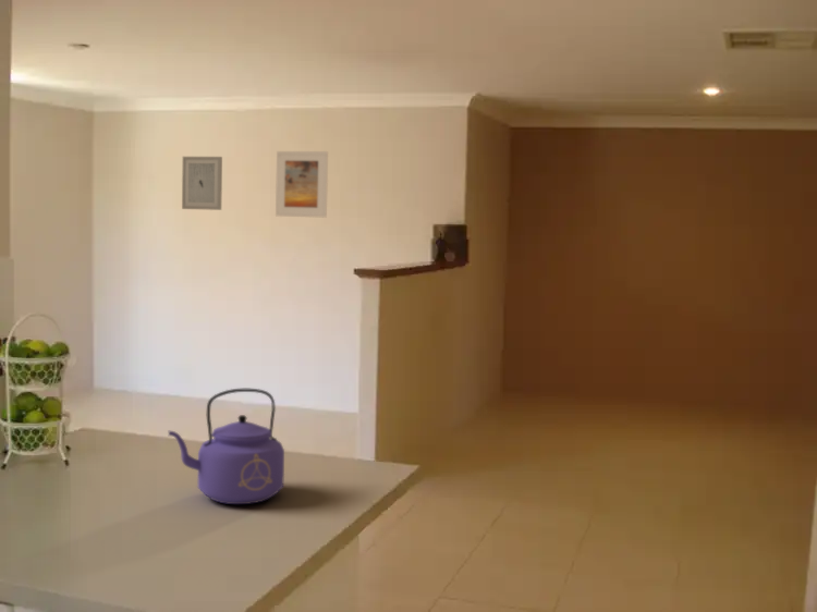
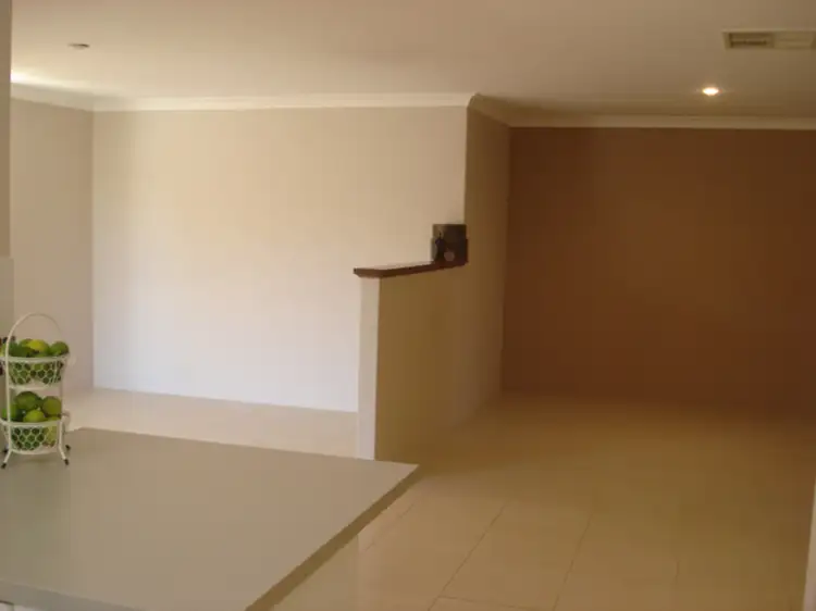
- kettle [168,388,285,505]
- wall art [181,156,223,211]
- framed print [275,150,329,219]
